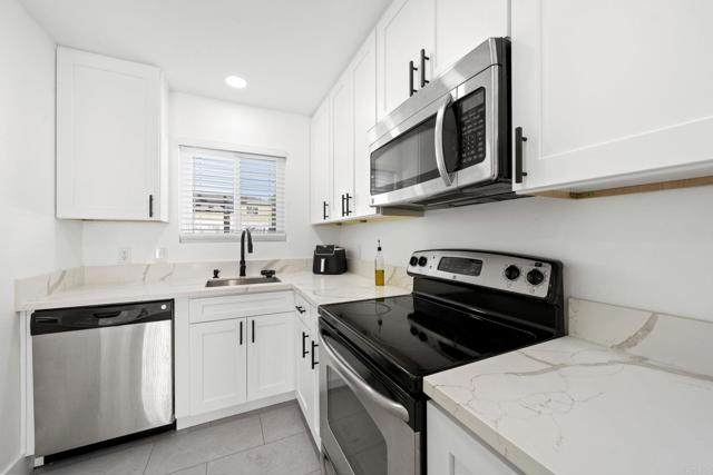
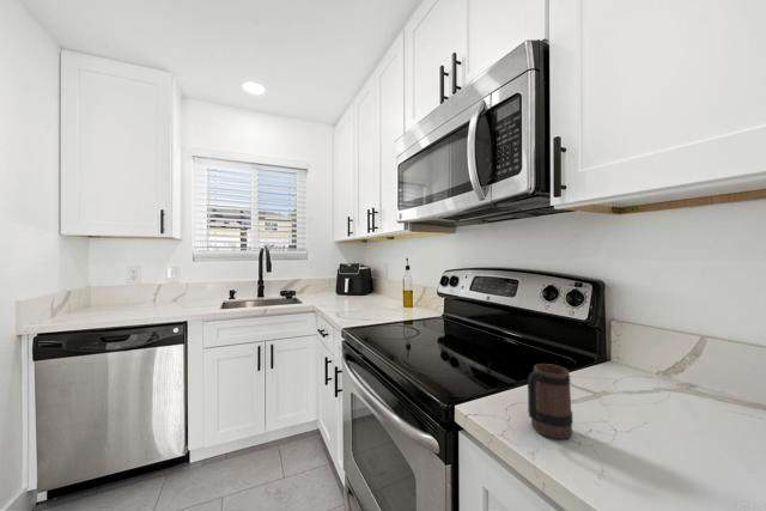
+ mug [527,363,574,440]
